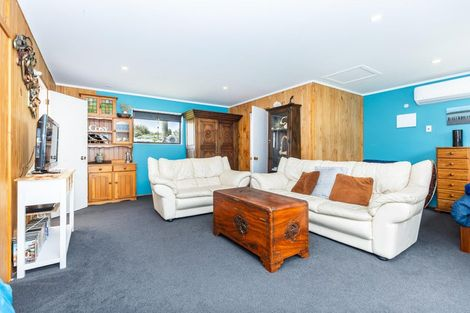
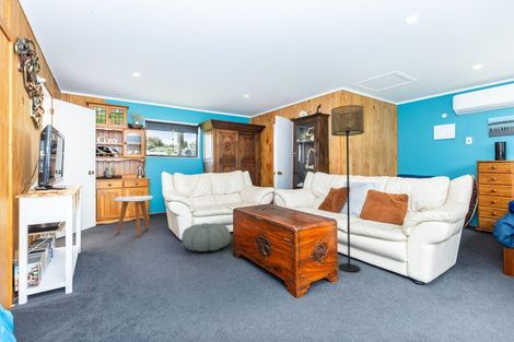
+ side table [114,194,153,238]
+ floor lamp [330,104,365,273]
+ pouf [180,222,232,252]
